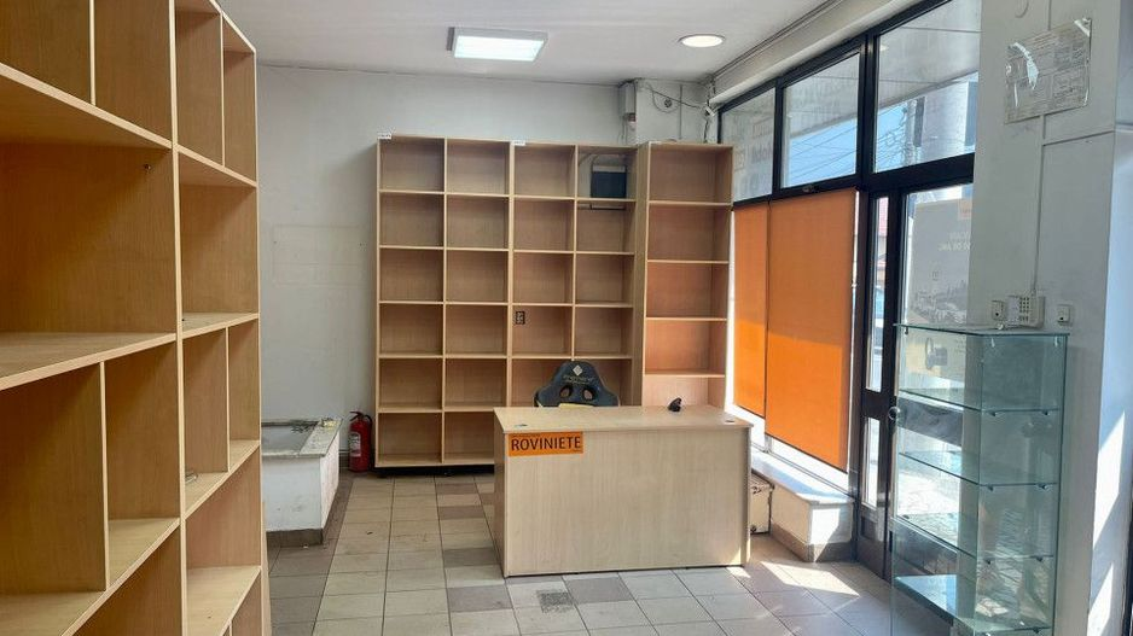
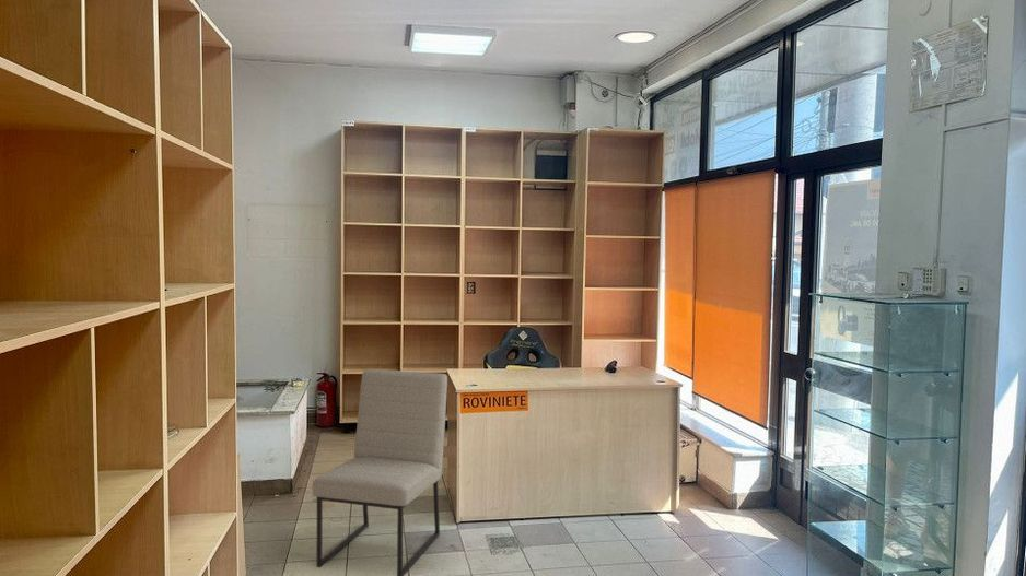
+ chair [311,368,448,576]
